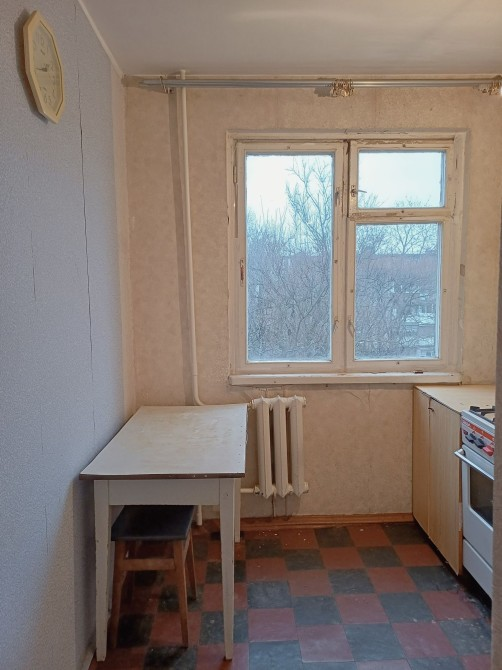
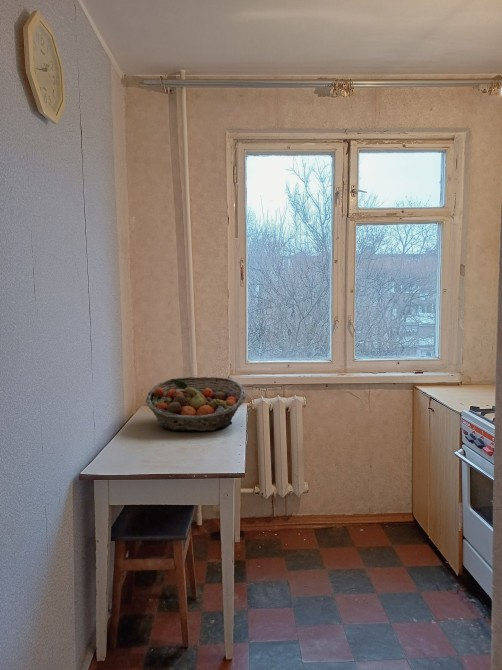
+ fruit basket [145,376,247,432]
